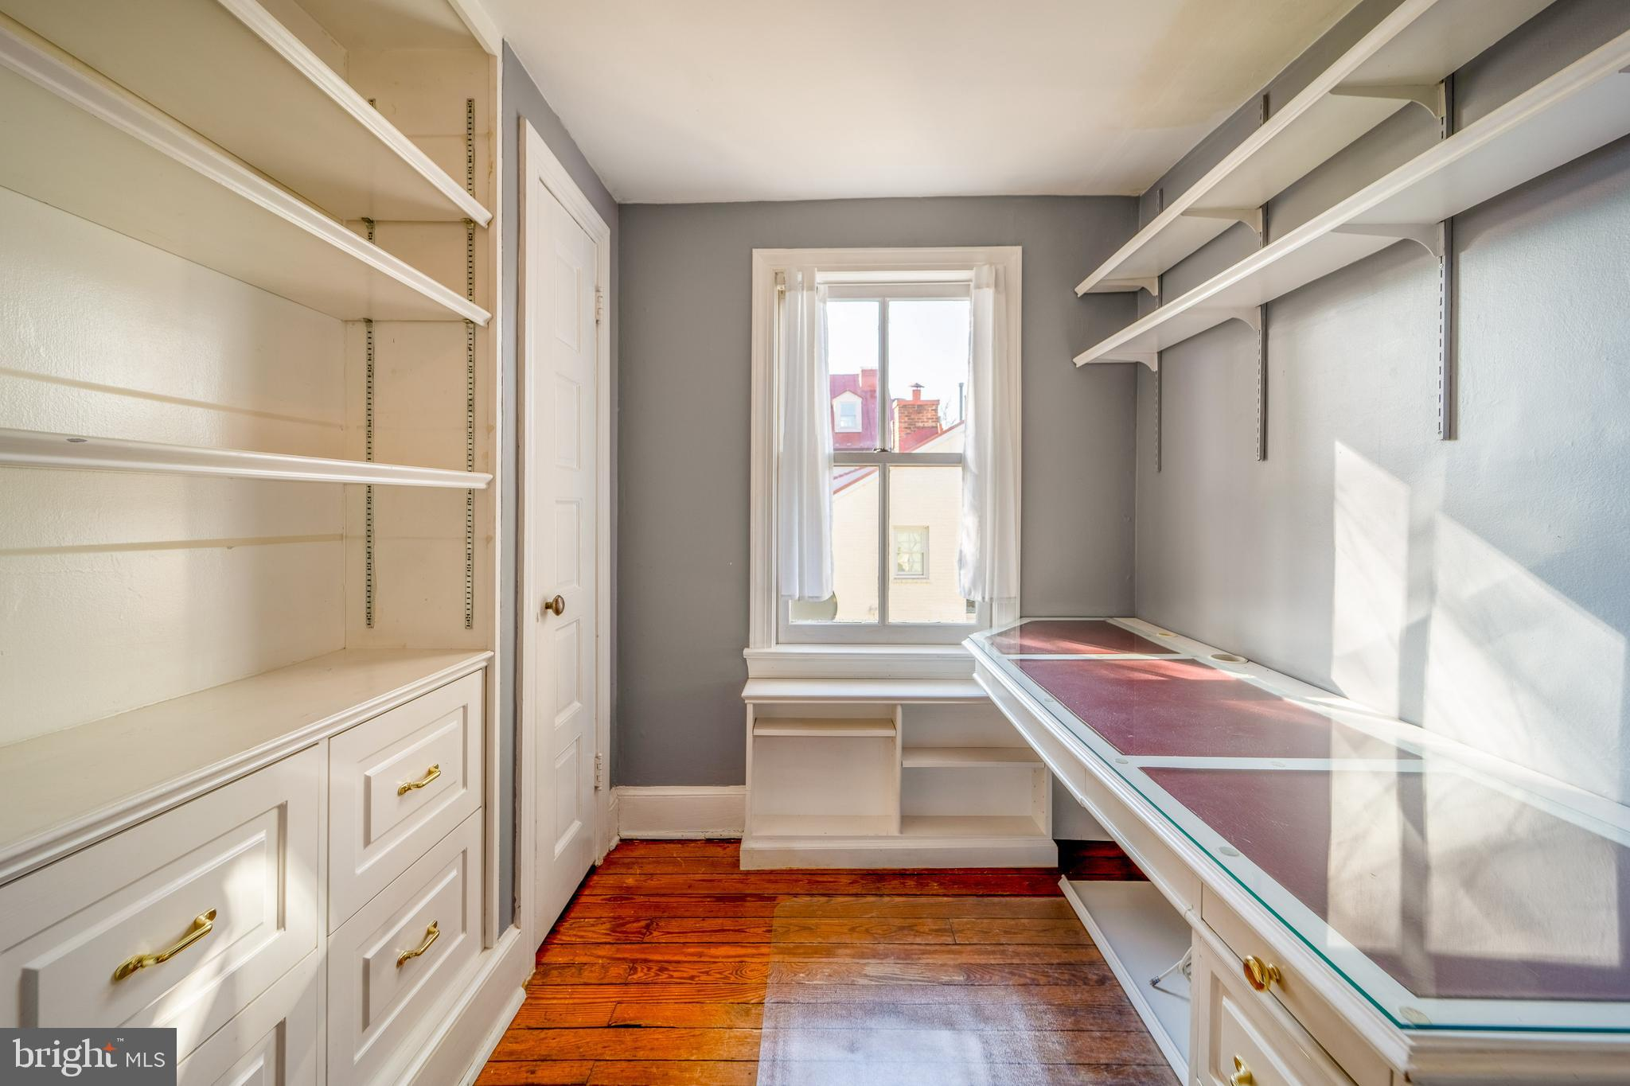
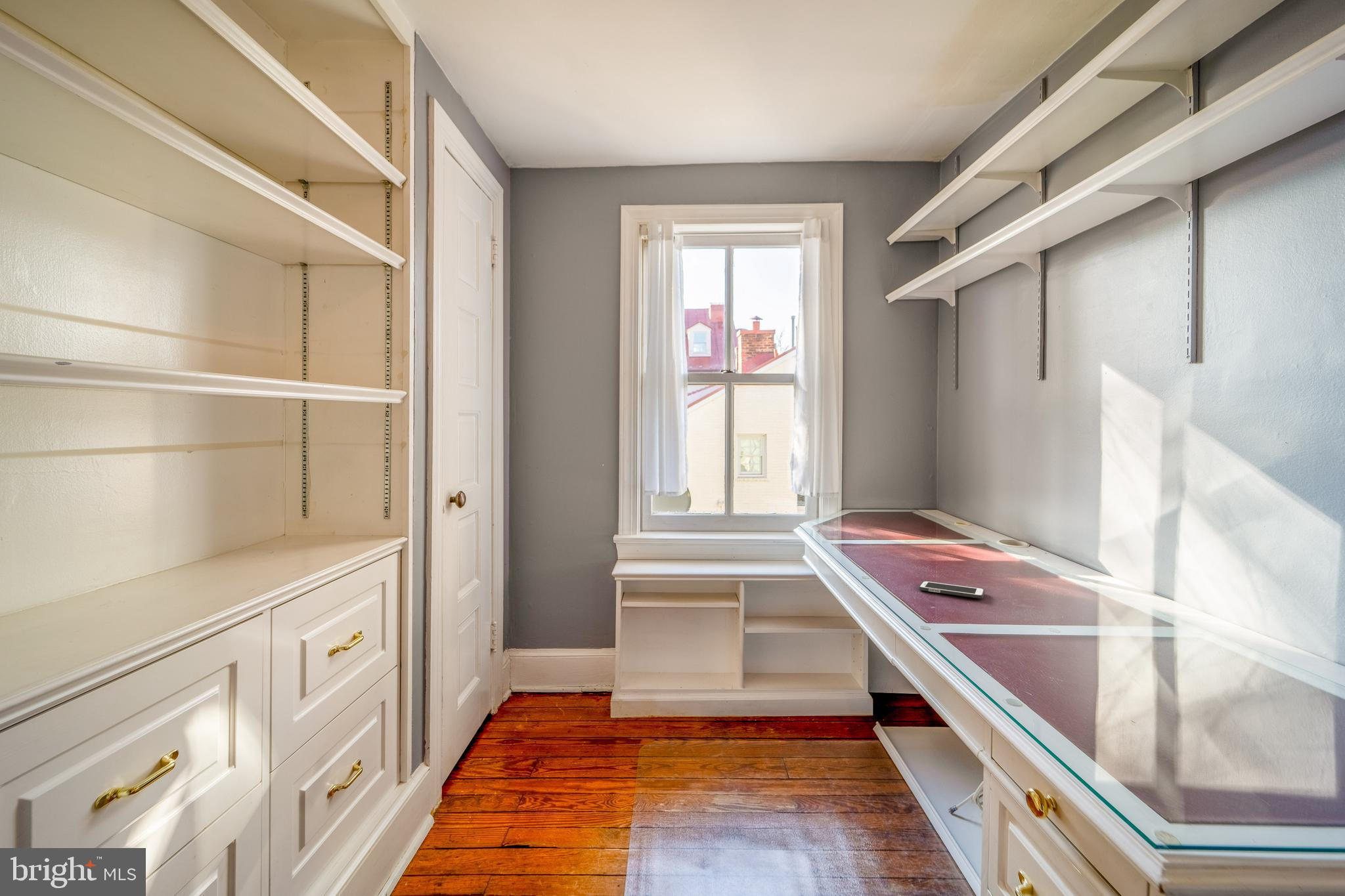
+ cell phone [918,580,986,599]
